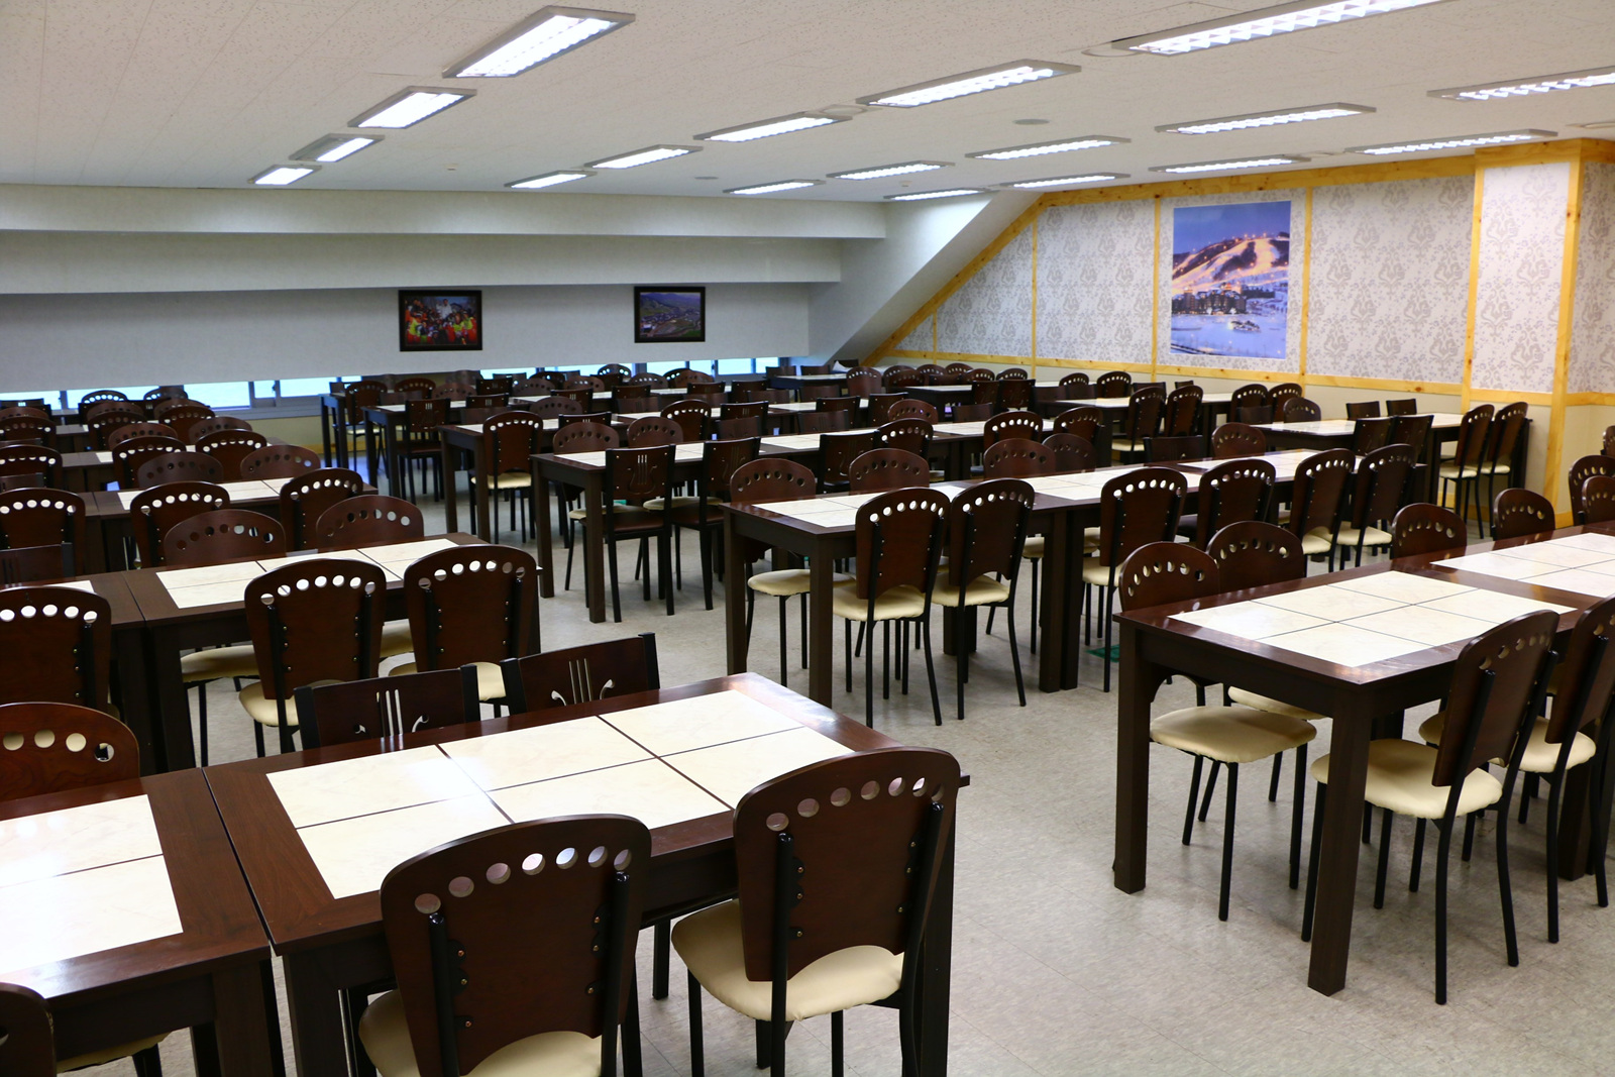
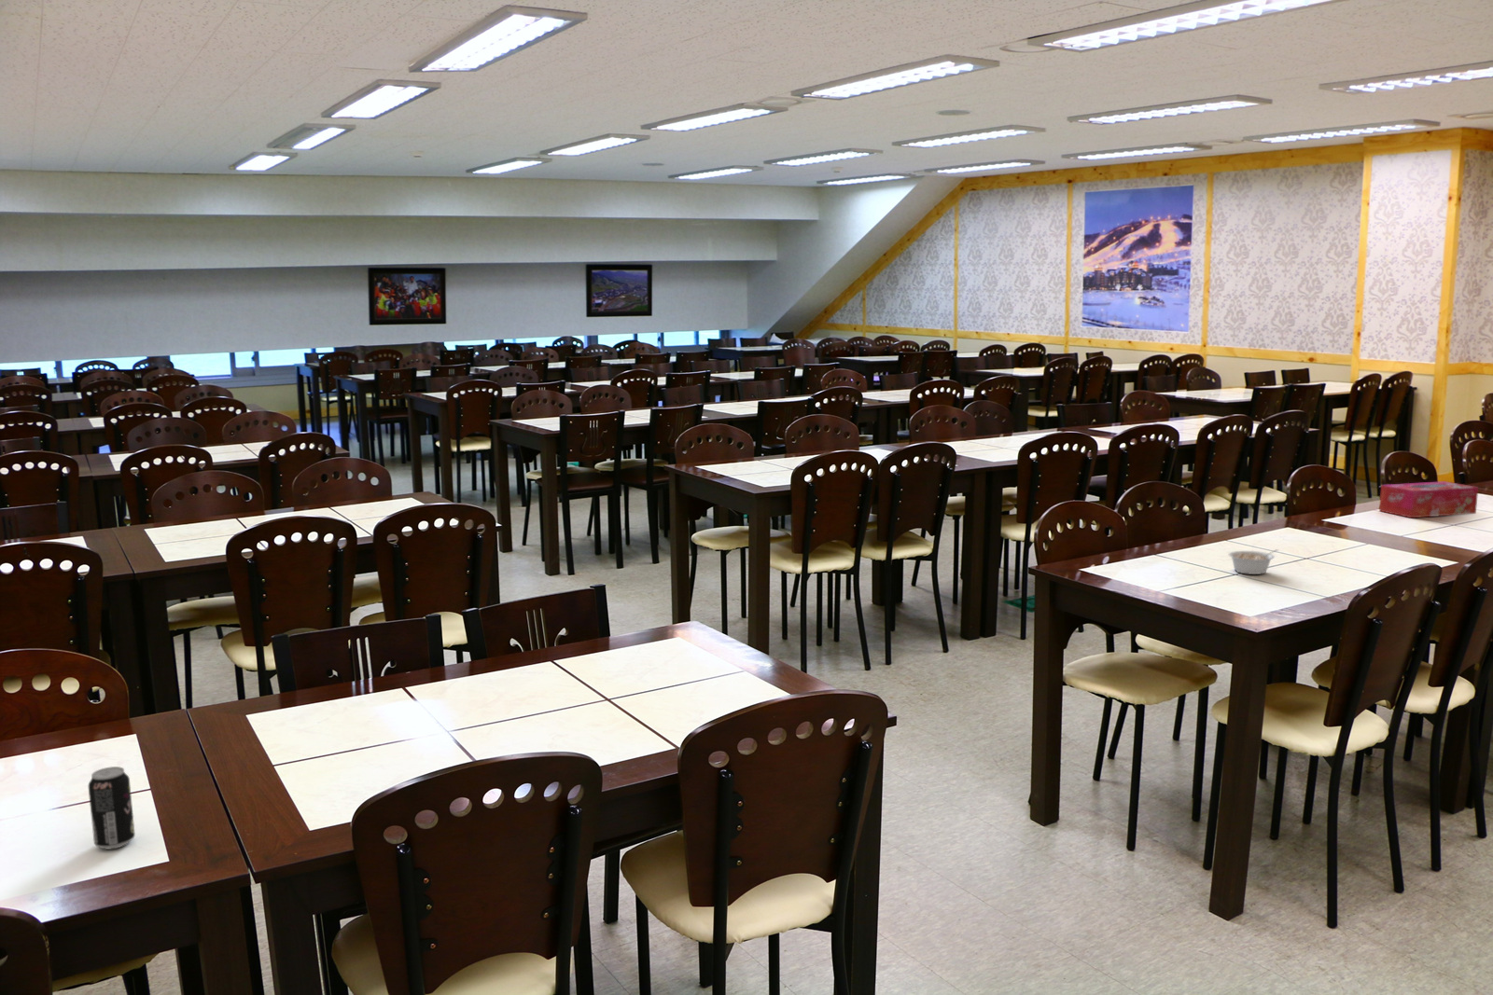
+ legume [1228,549,1280,575]
+ beverage can [88,765,137,851]
+ tissue box [1379,480,1479,519]
